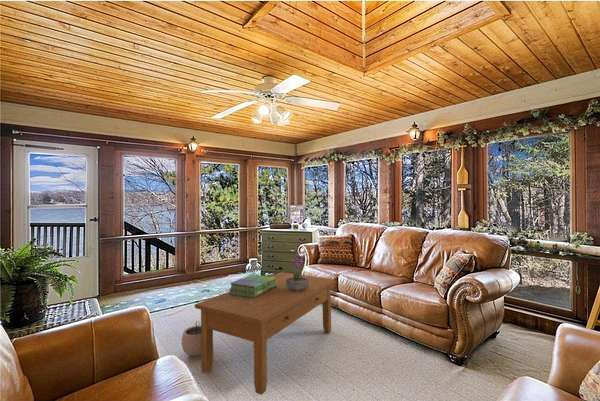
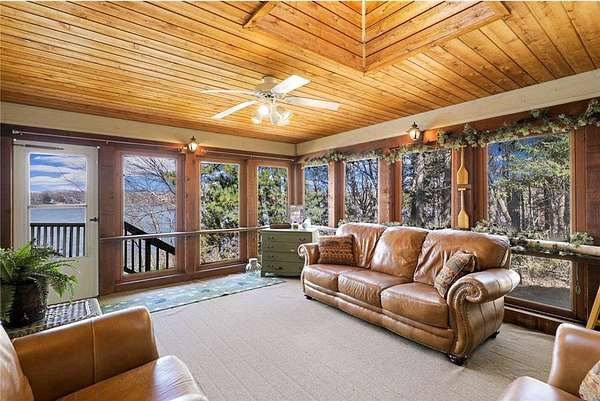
- plant pot [181,320,201,357]
- potted plant [286,250,309,292]
- stack of books [228,274,277,298]
- coffee table [194,271,336,396]
